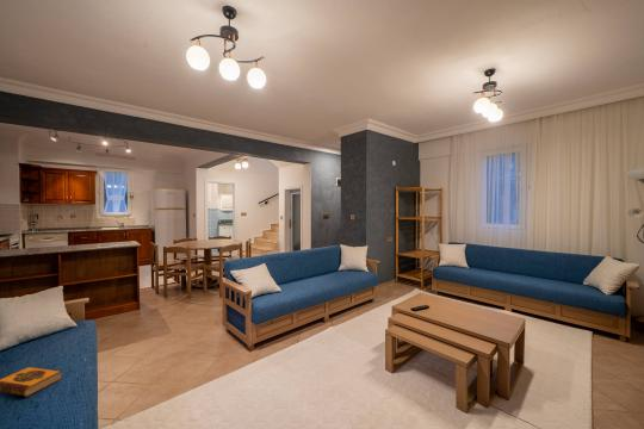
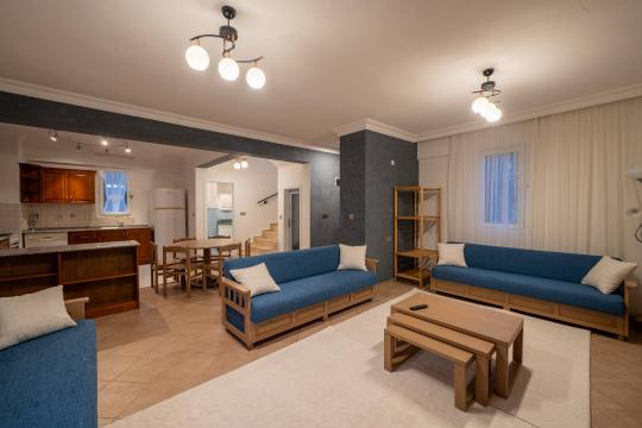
- hardback book [0,366,63,398]
